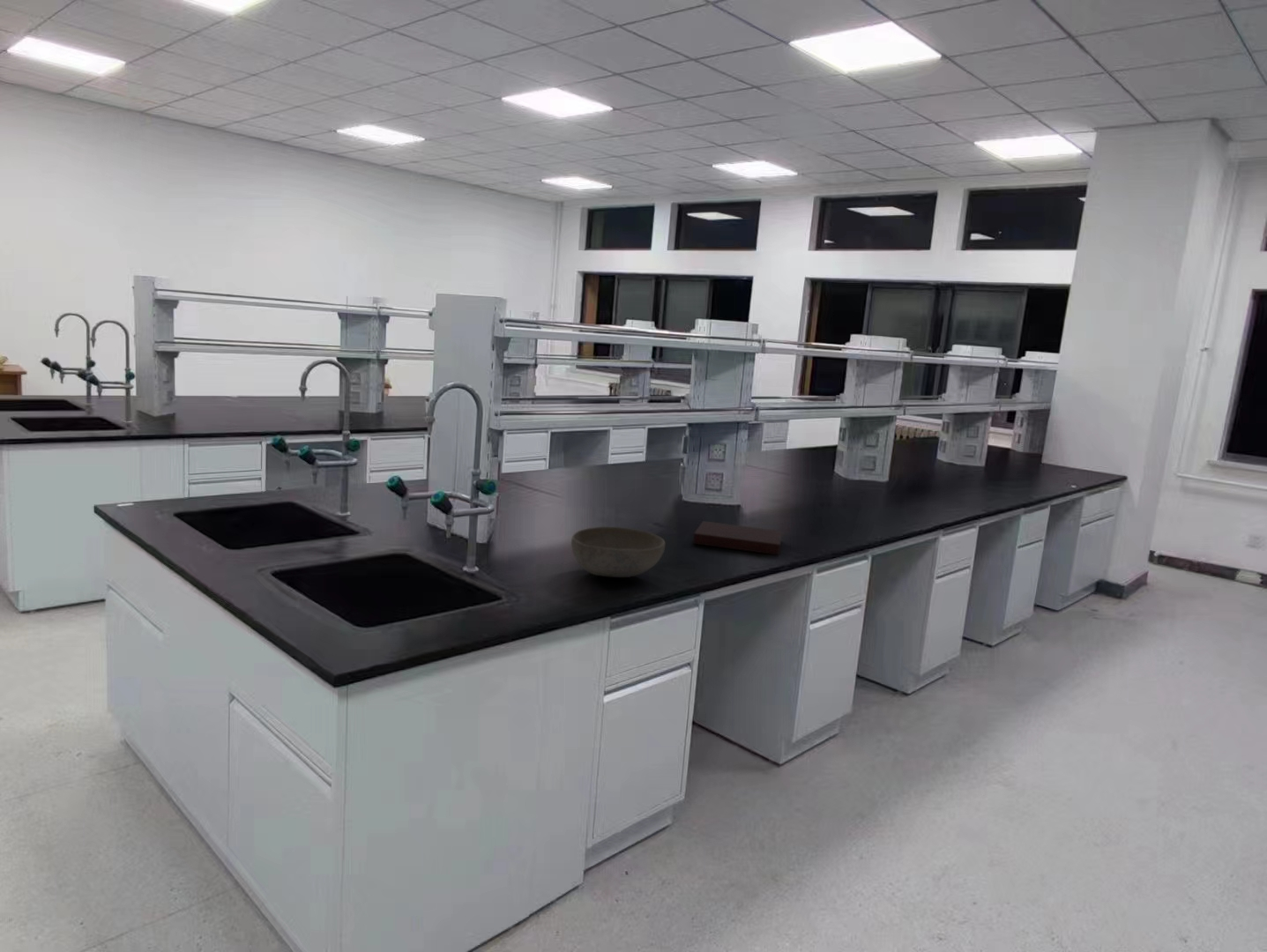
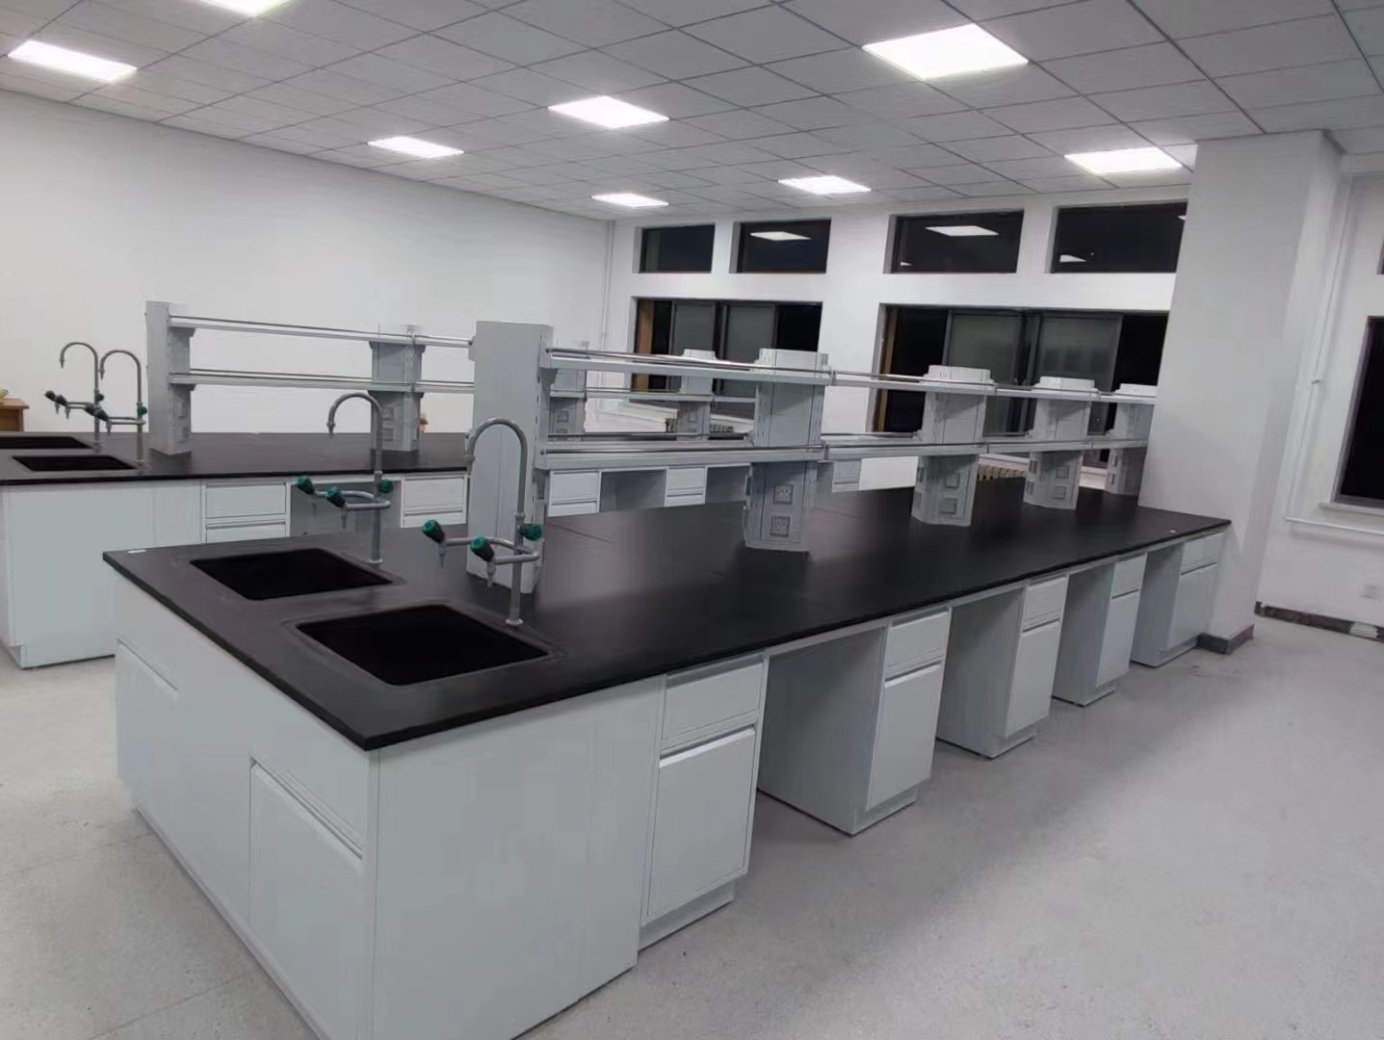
- bowl [570,526,666,578]
- notebook [692,520,784,556]
